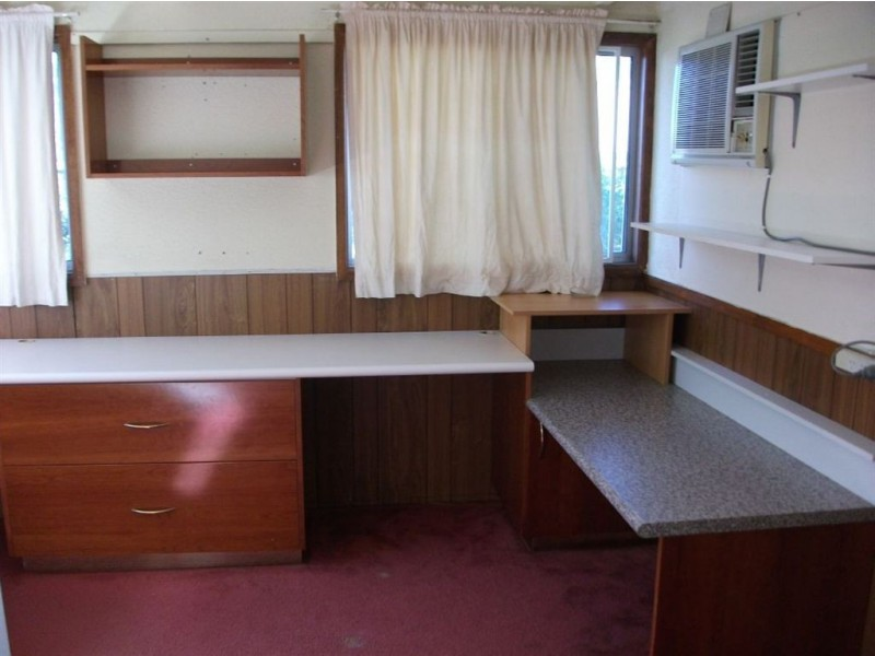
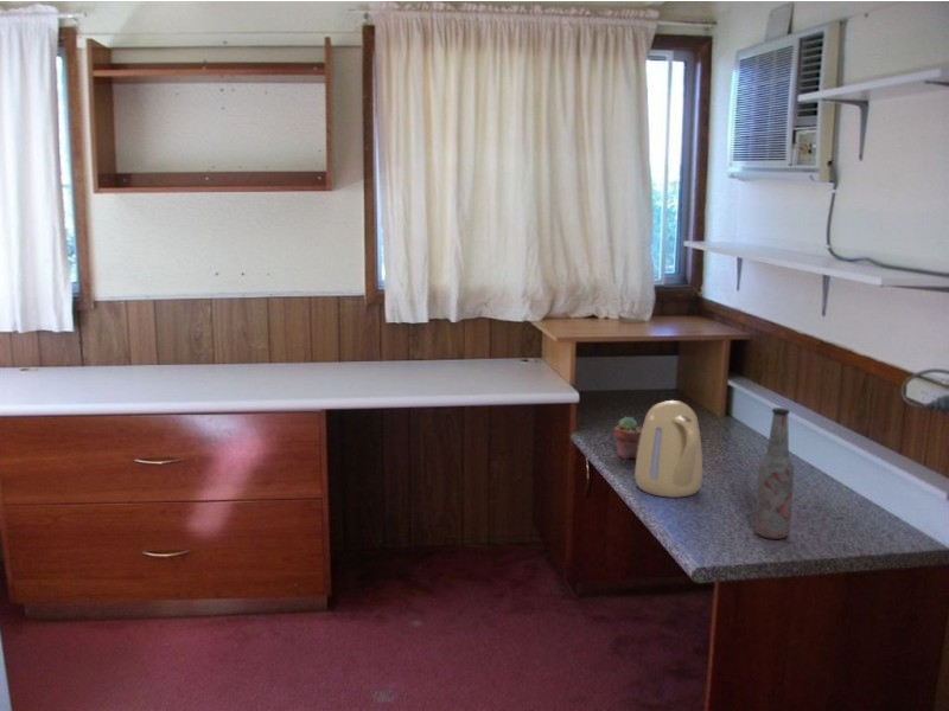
+ potted succulent [613,416,643,460]
+ kettle [633,399,703,499]
+ bottle [753,406,796,540]
